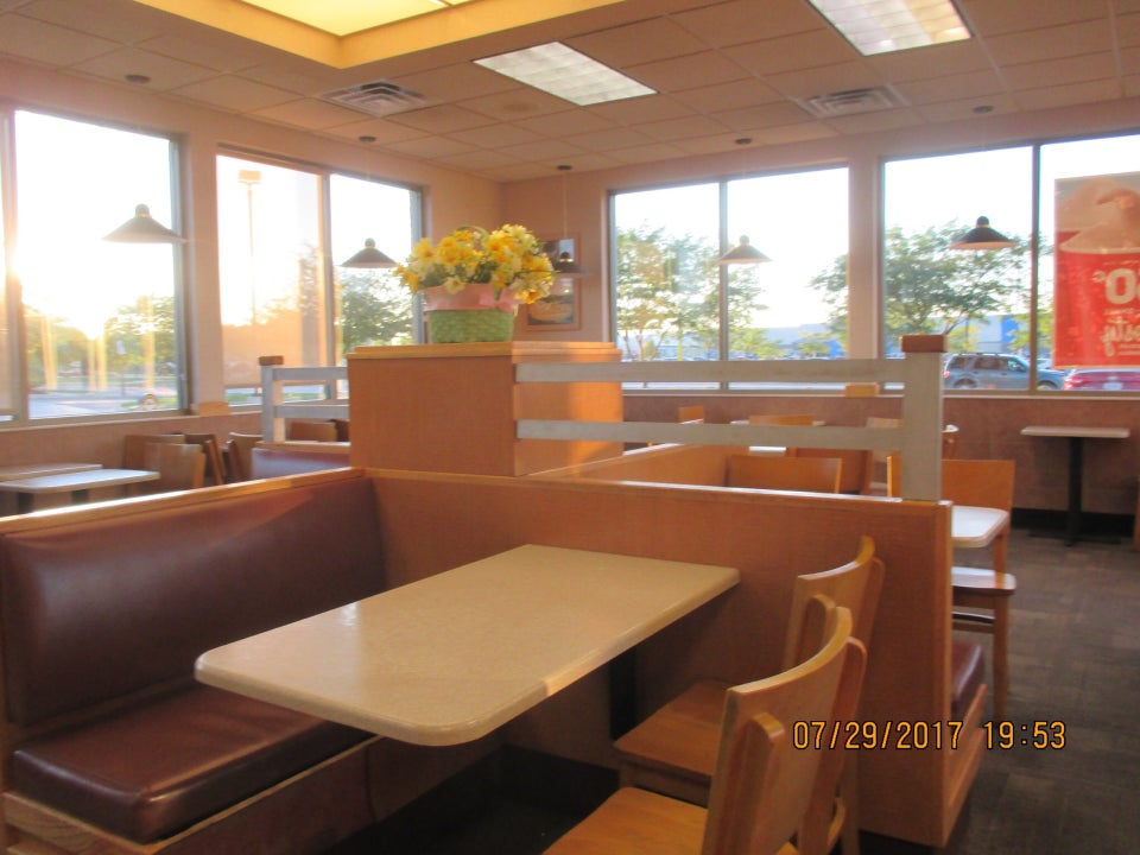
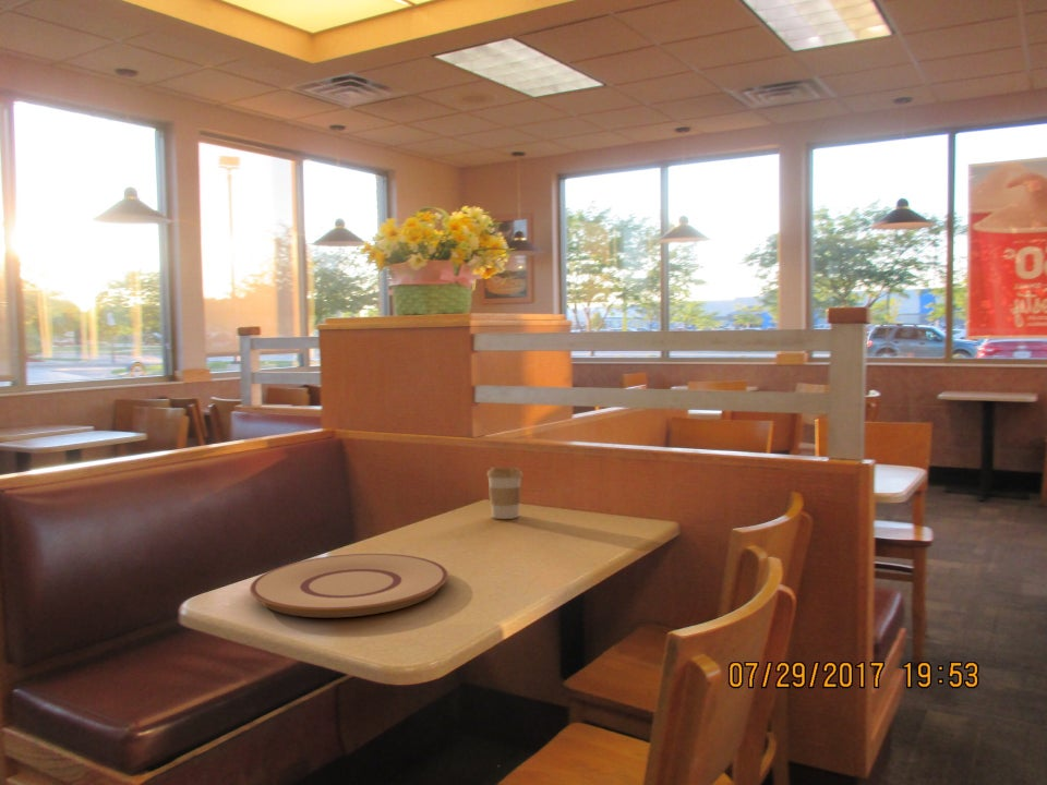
+ plate [249,553,449,618]
+ coffee cup [485,467,524,520]
